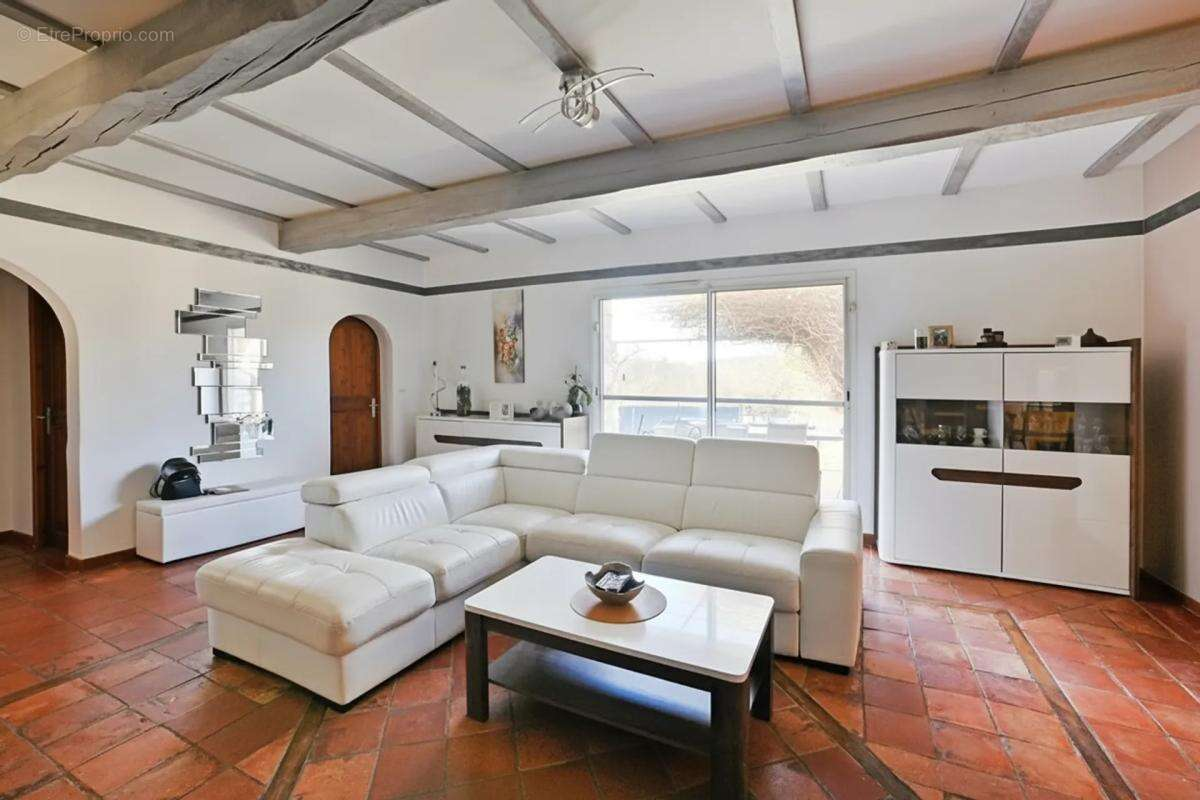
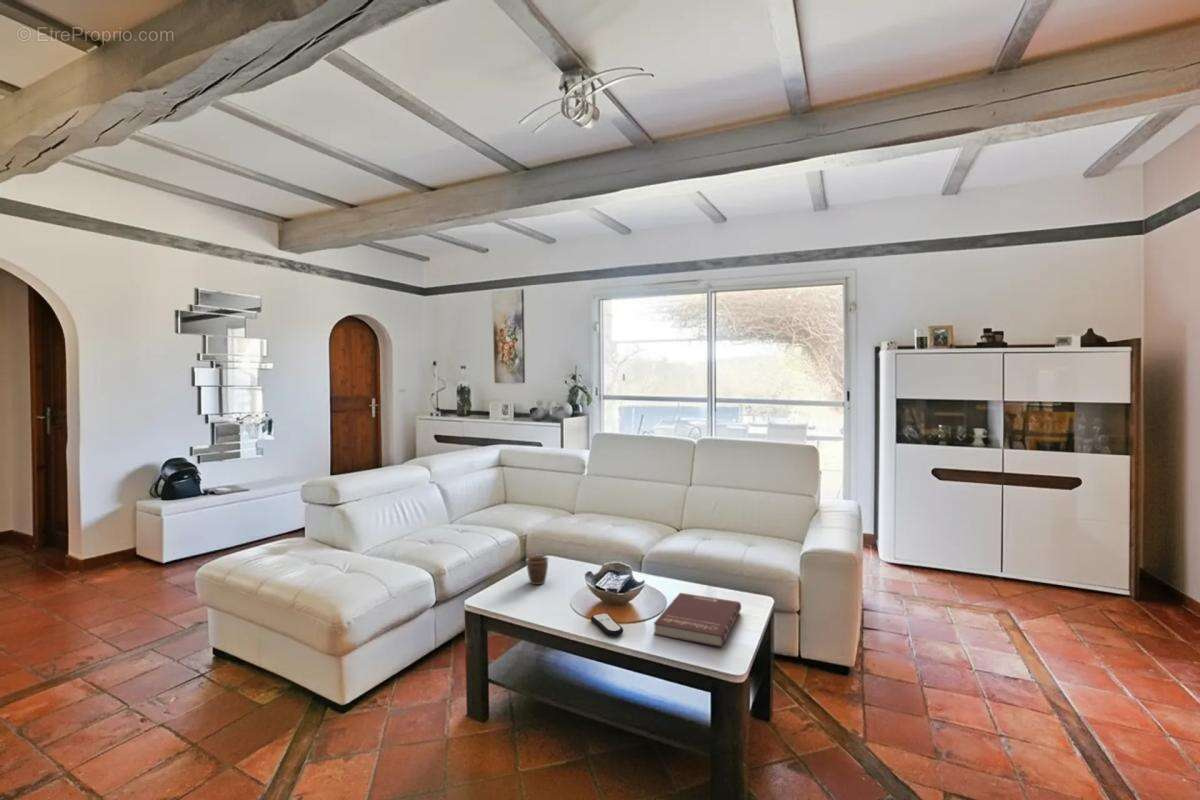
+ book [653,592,742,648]
+ mug [524,555,550,586]
+ remote control [590,612,624,637]
